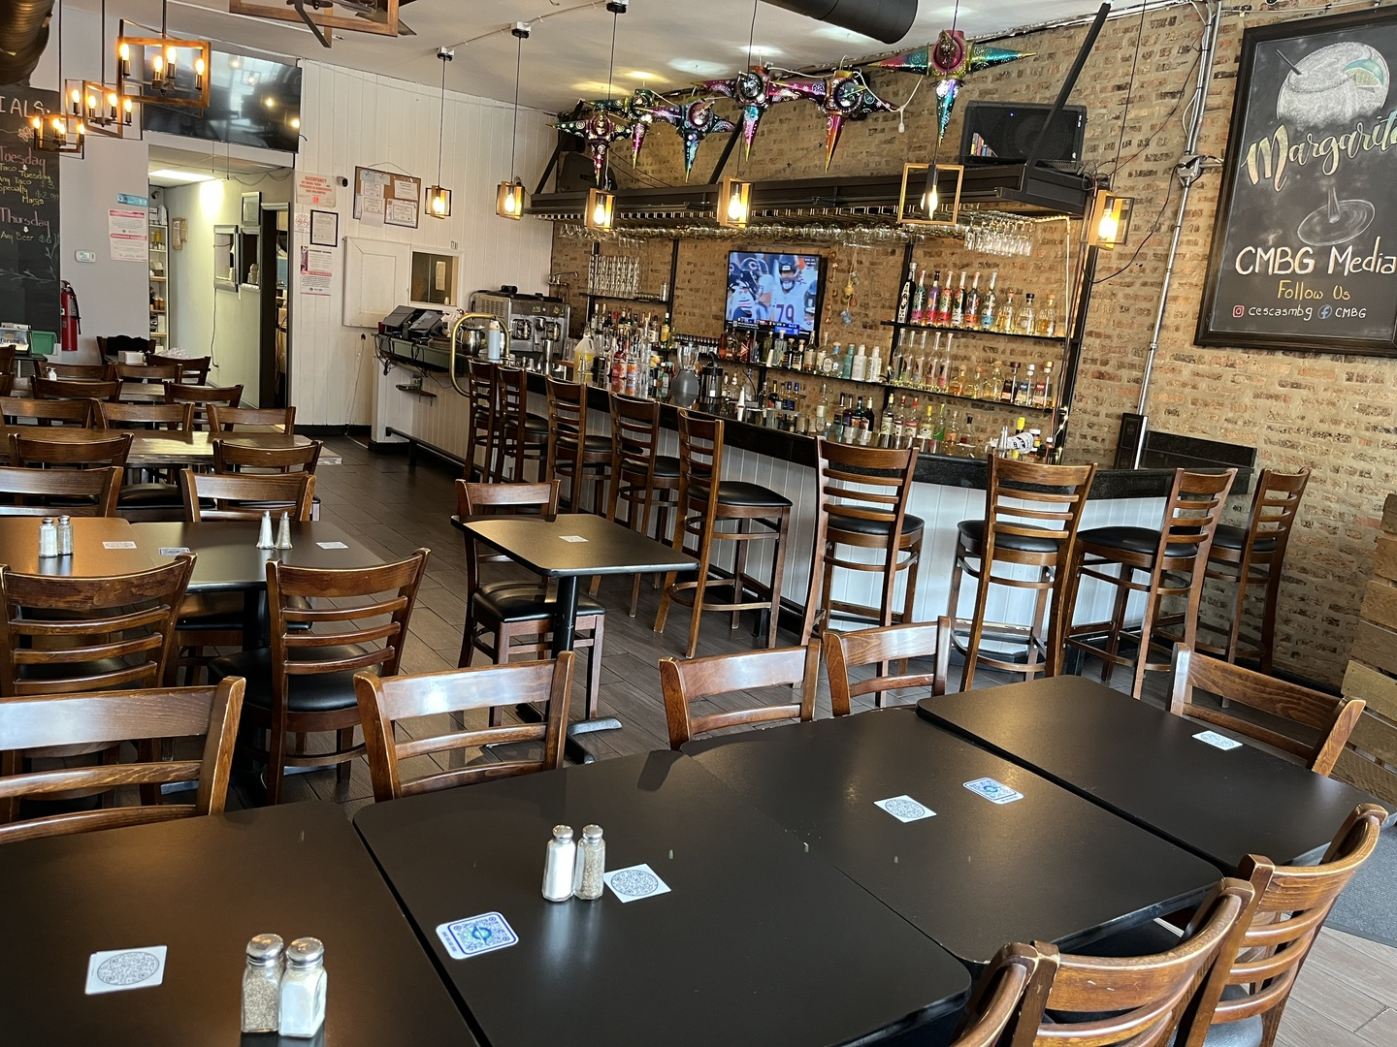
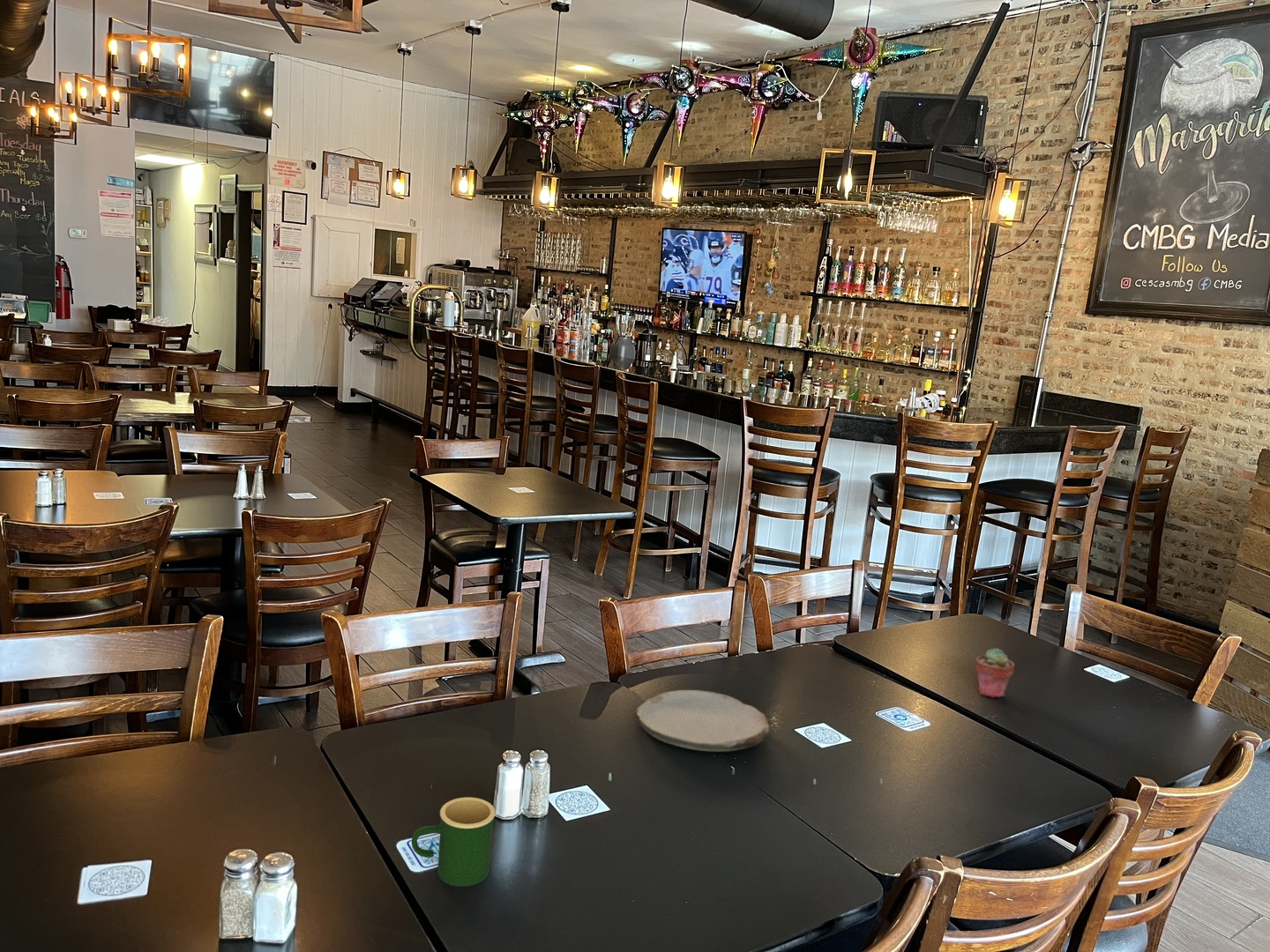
+ plate [635,689,771,752]
+ mug [411,797,496,888]
+ potted succulent [975,647,1015,698]
